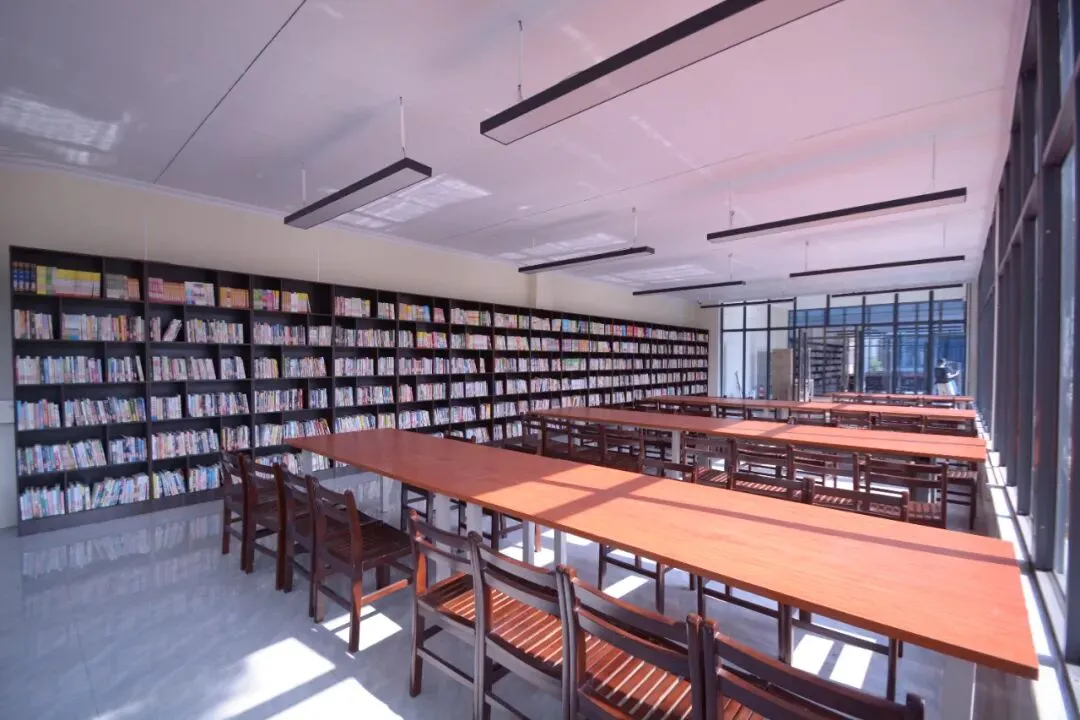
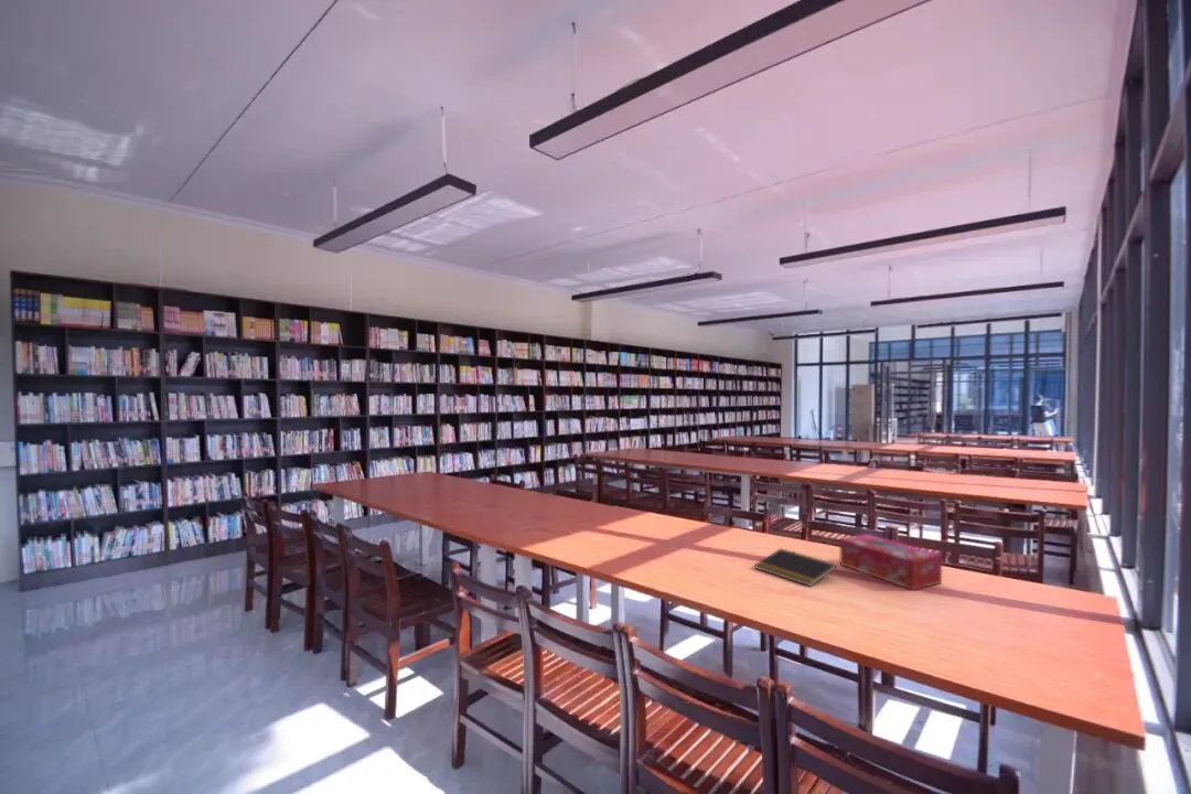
+ notepad [754,547,838,588]
+ tissue box [839,533,943,591]
